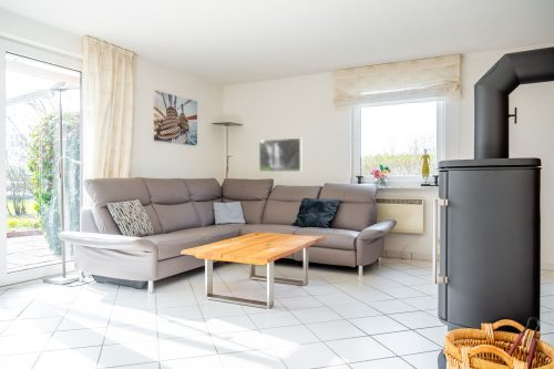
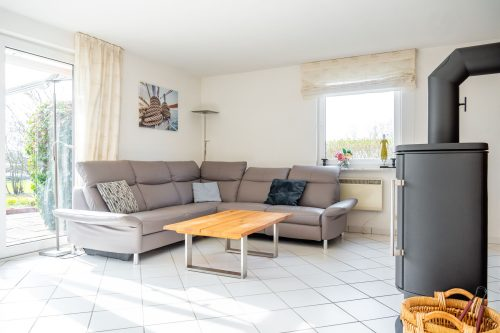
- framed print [258,137,302,173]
